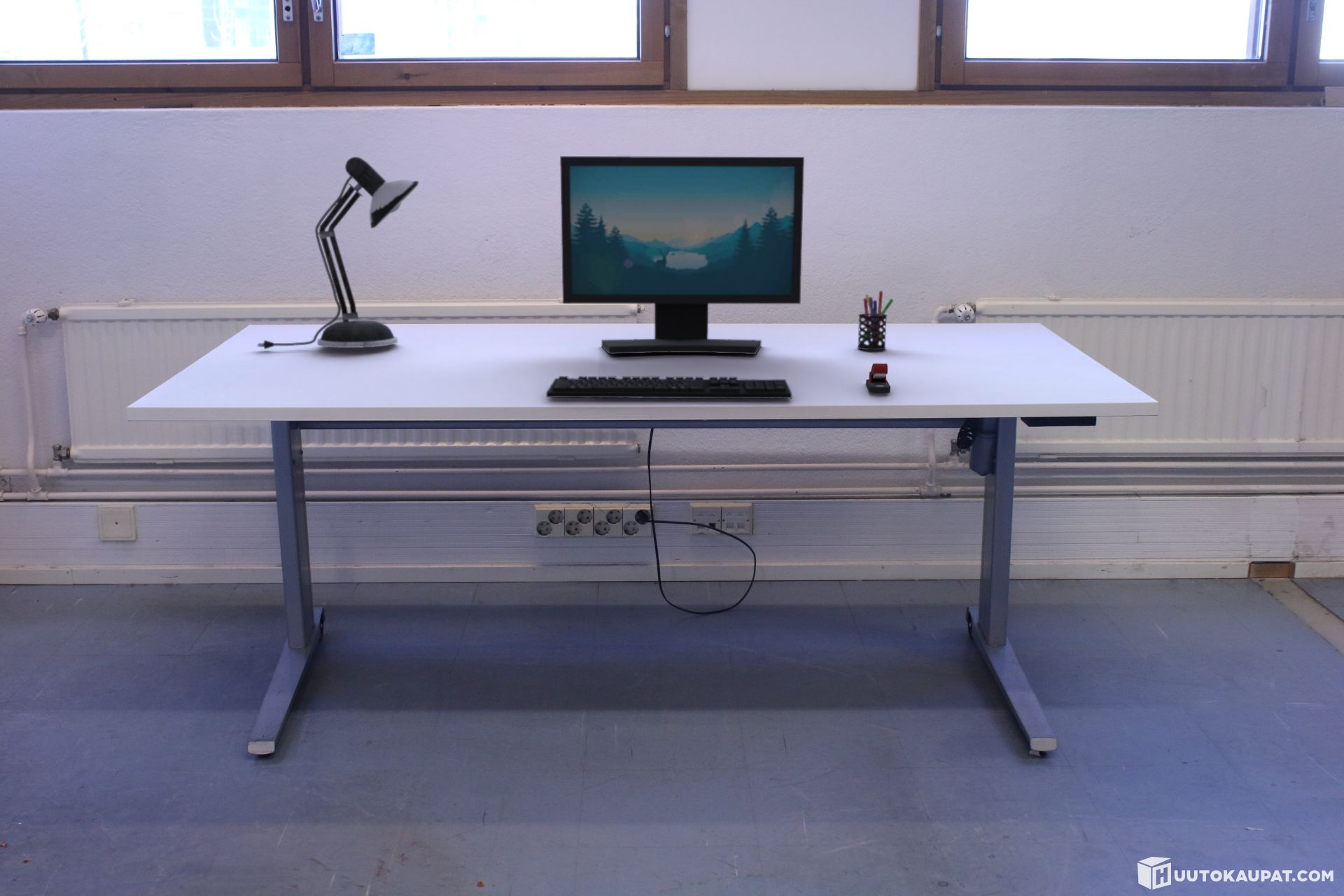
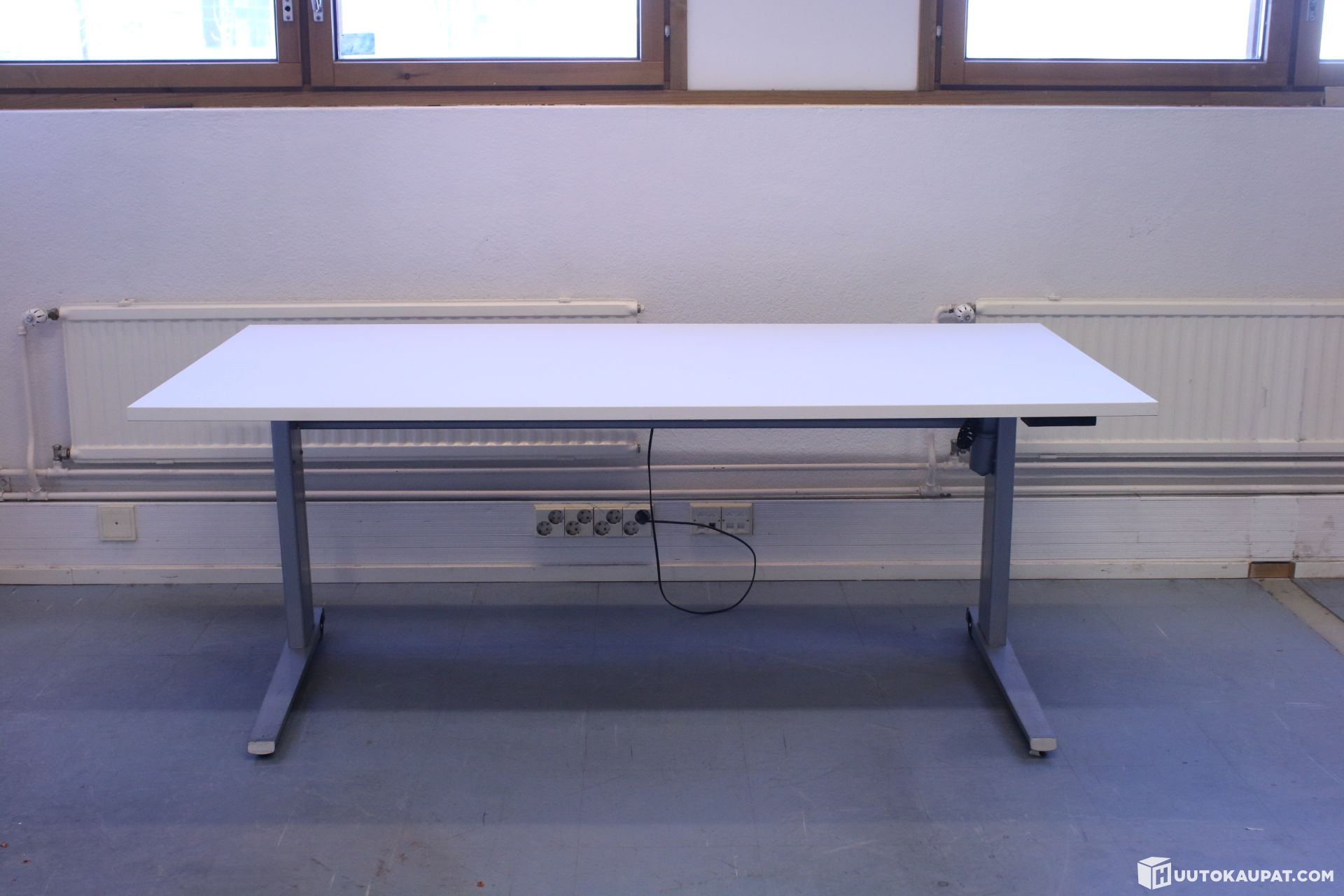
- computer monitor [559,155,805,355]
- pen holder [857,290,895,351]
- stapler [865,363,891,394]
- desk lamp [257,156,419,350]
- keyboard [545,375,792,399]
